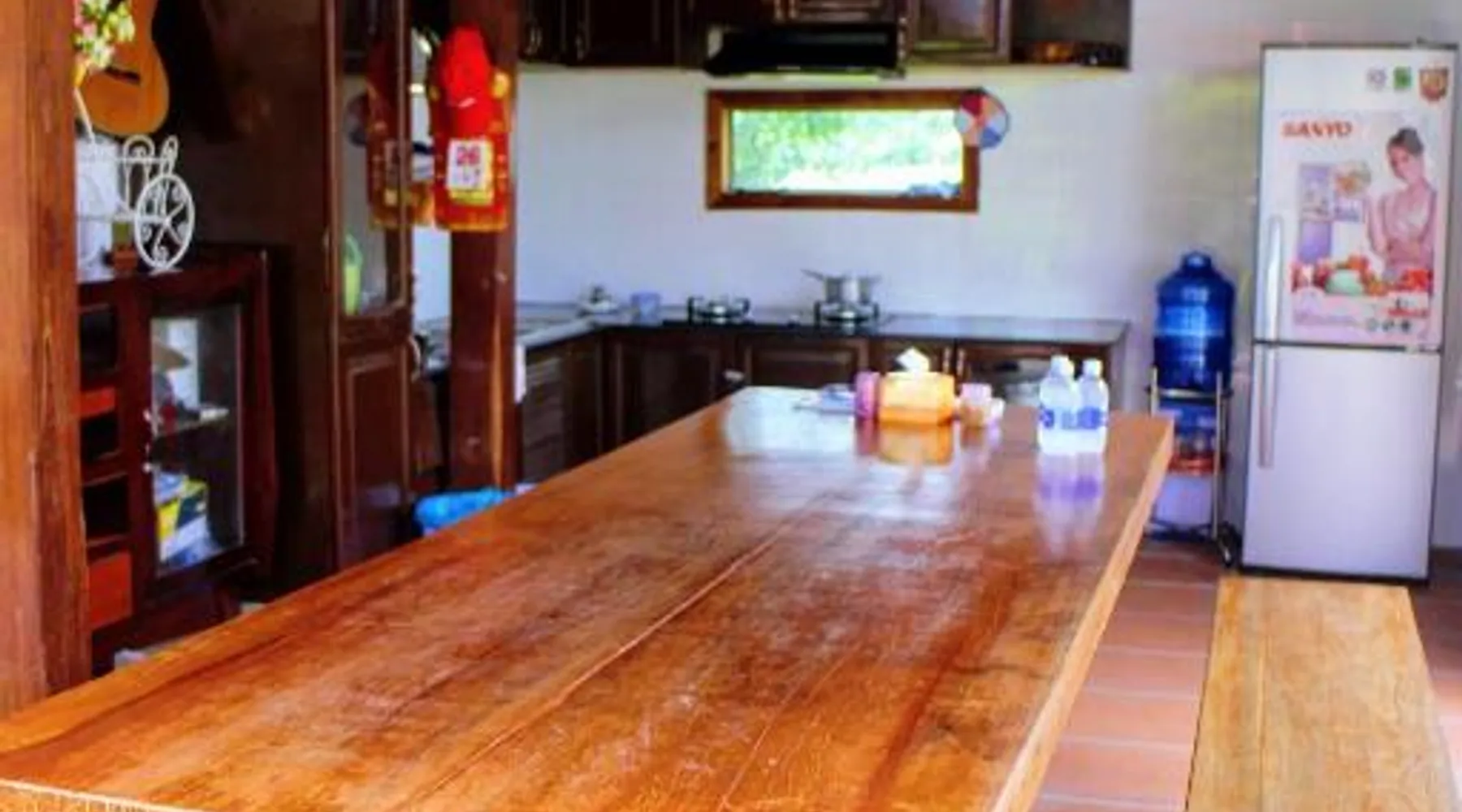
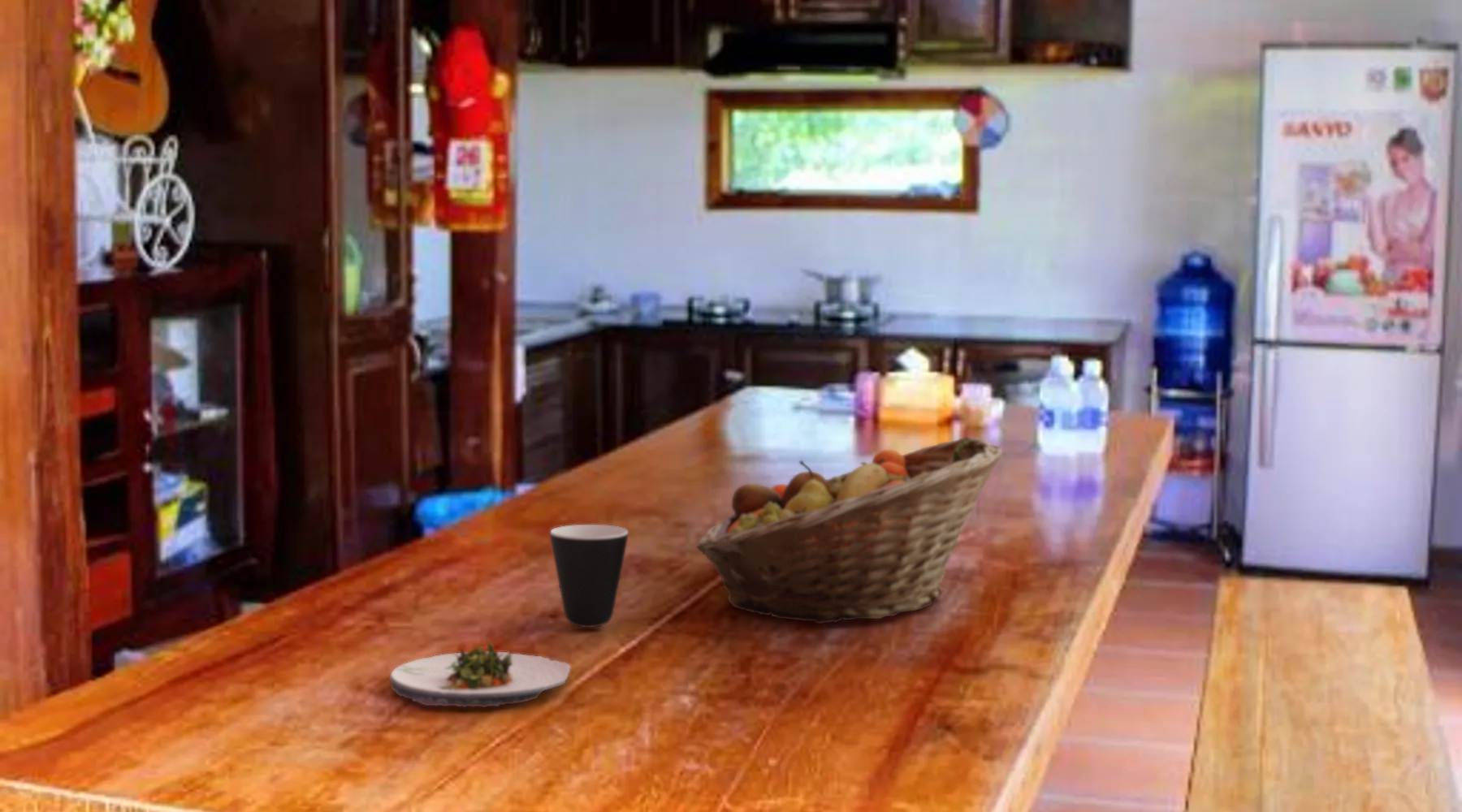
+ salad plate [388,642,571,709]
+ mug [549,524,629,628]
+ fruit basket [695,436,1003,624]
